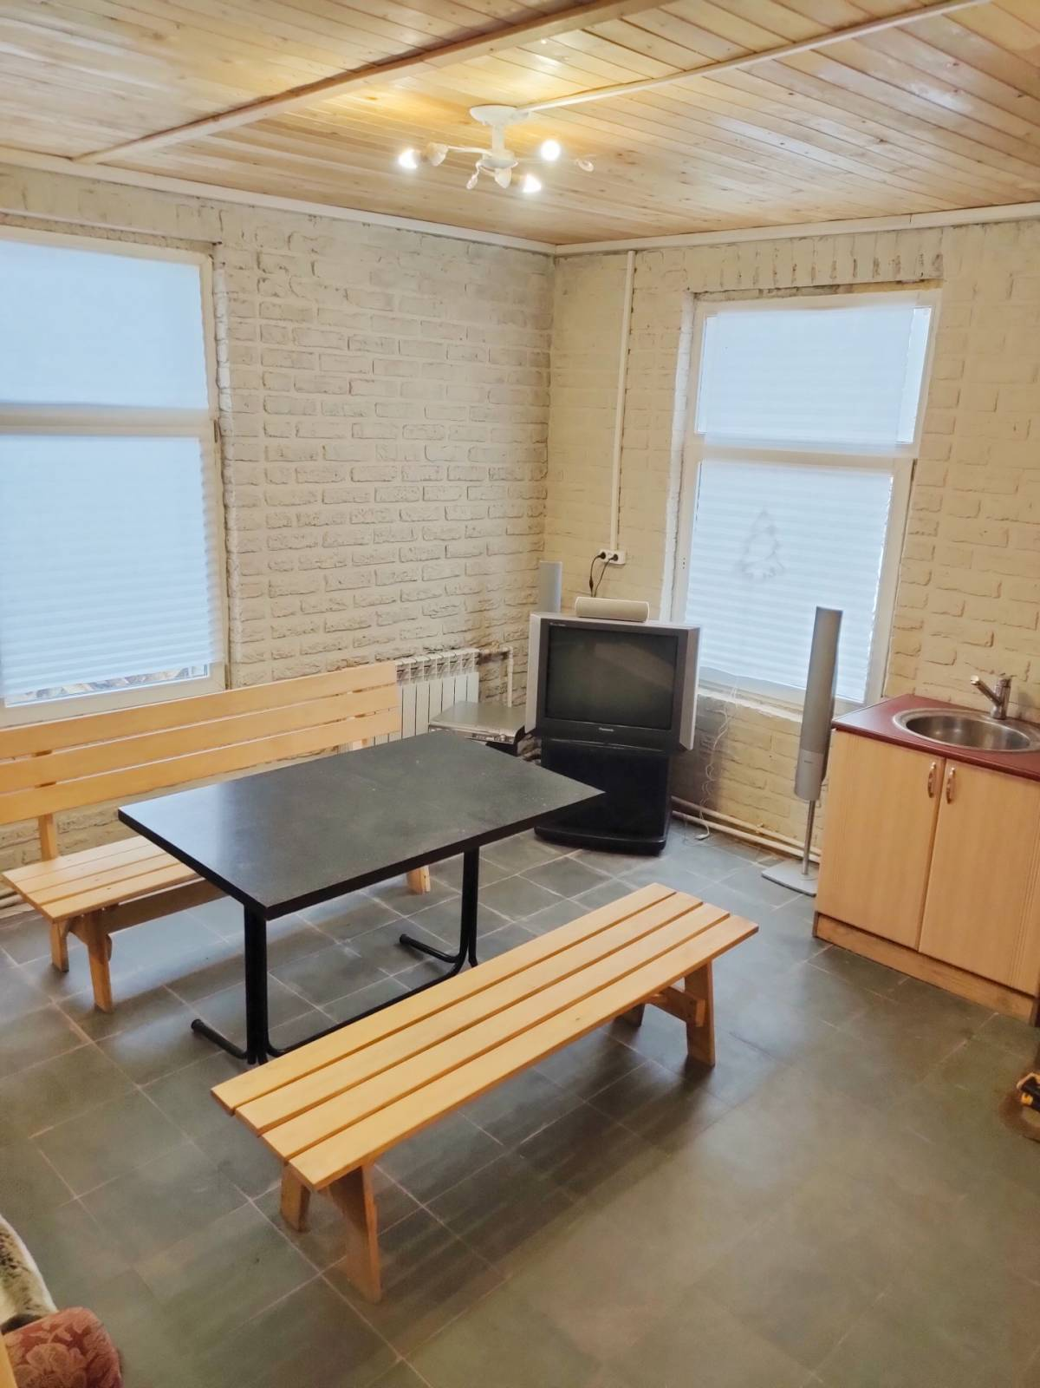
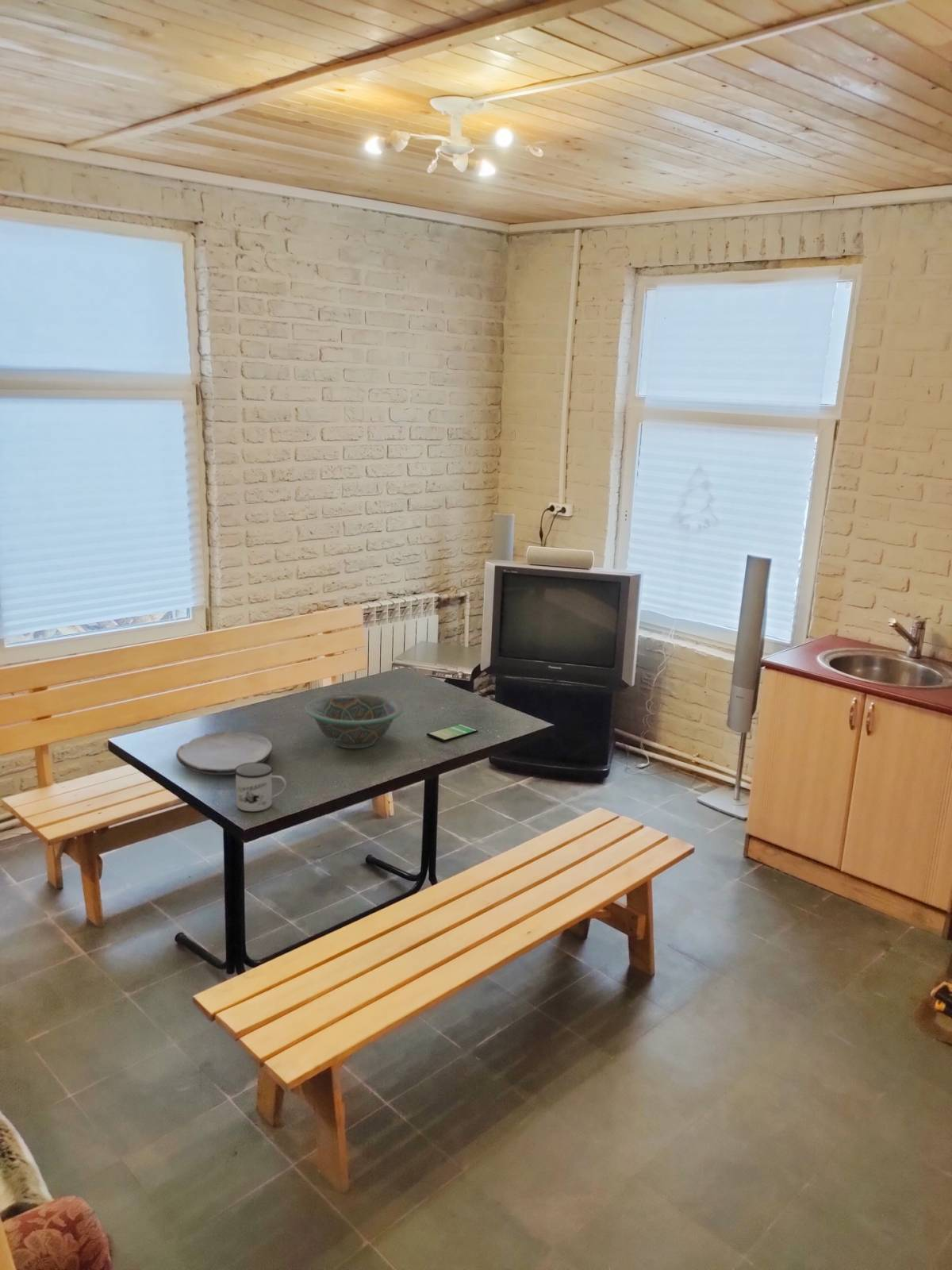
+ mug [234,762,286,812]
+ decorative bowl [304,691,405,749]
+ plate [175,730,273,775]
+ smartphone [426,723,478,743]
